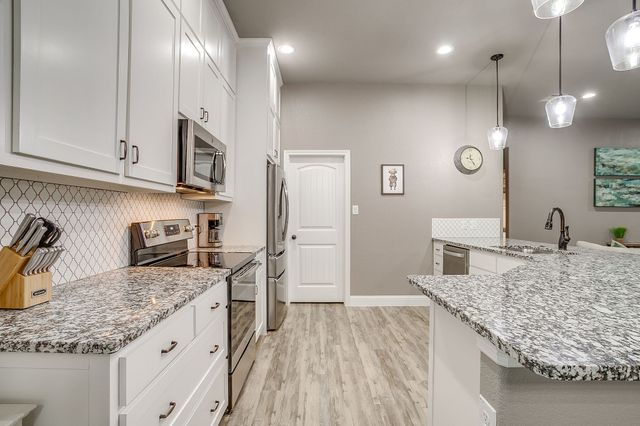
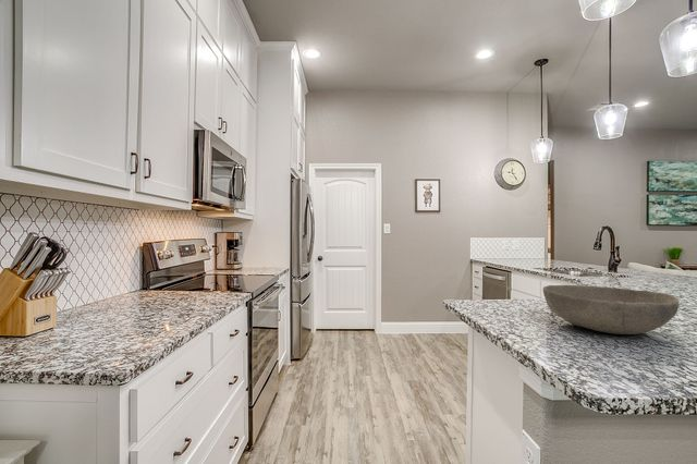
+ bowl [542,284,680,335]
